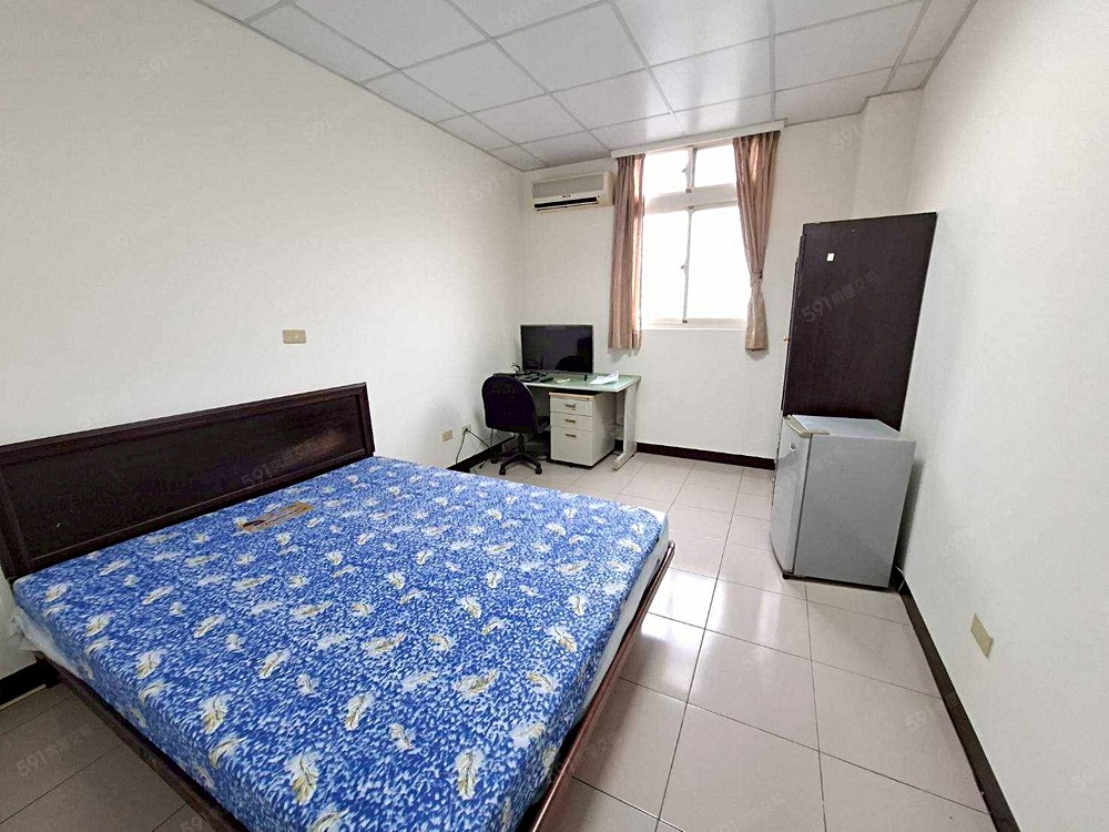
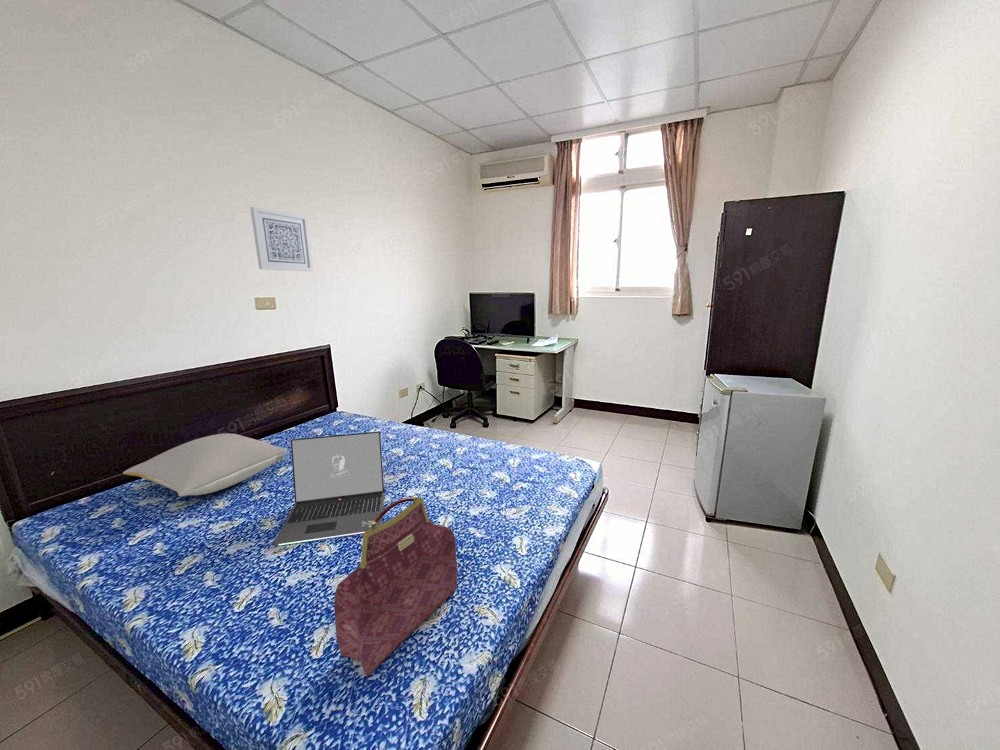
+ handbag [333,495,458,677]
+ pillow [122,433,288,497]
+ laptop [273,430,385,548]
+ wall art [249,206,314,272]
